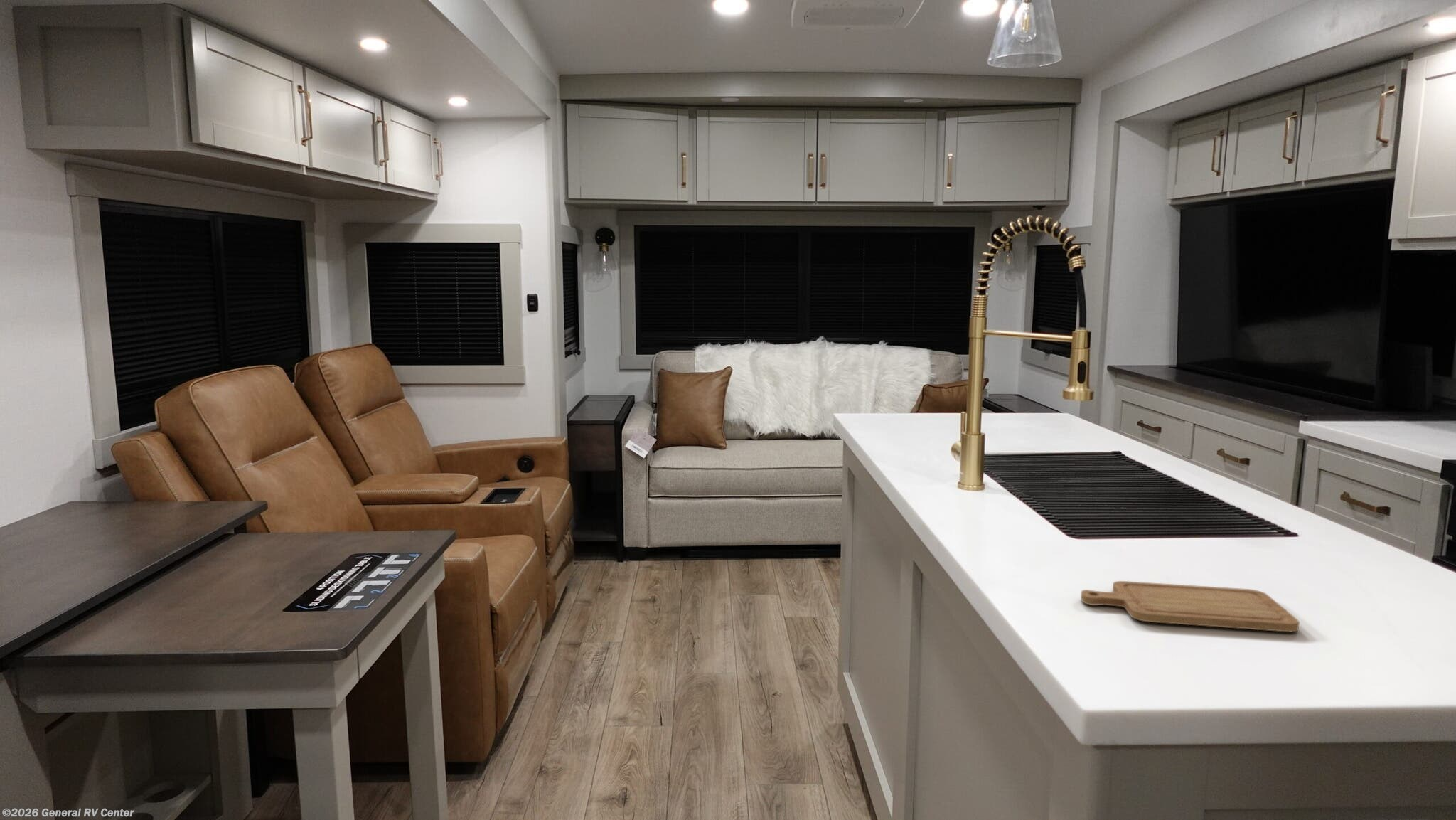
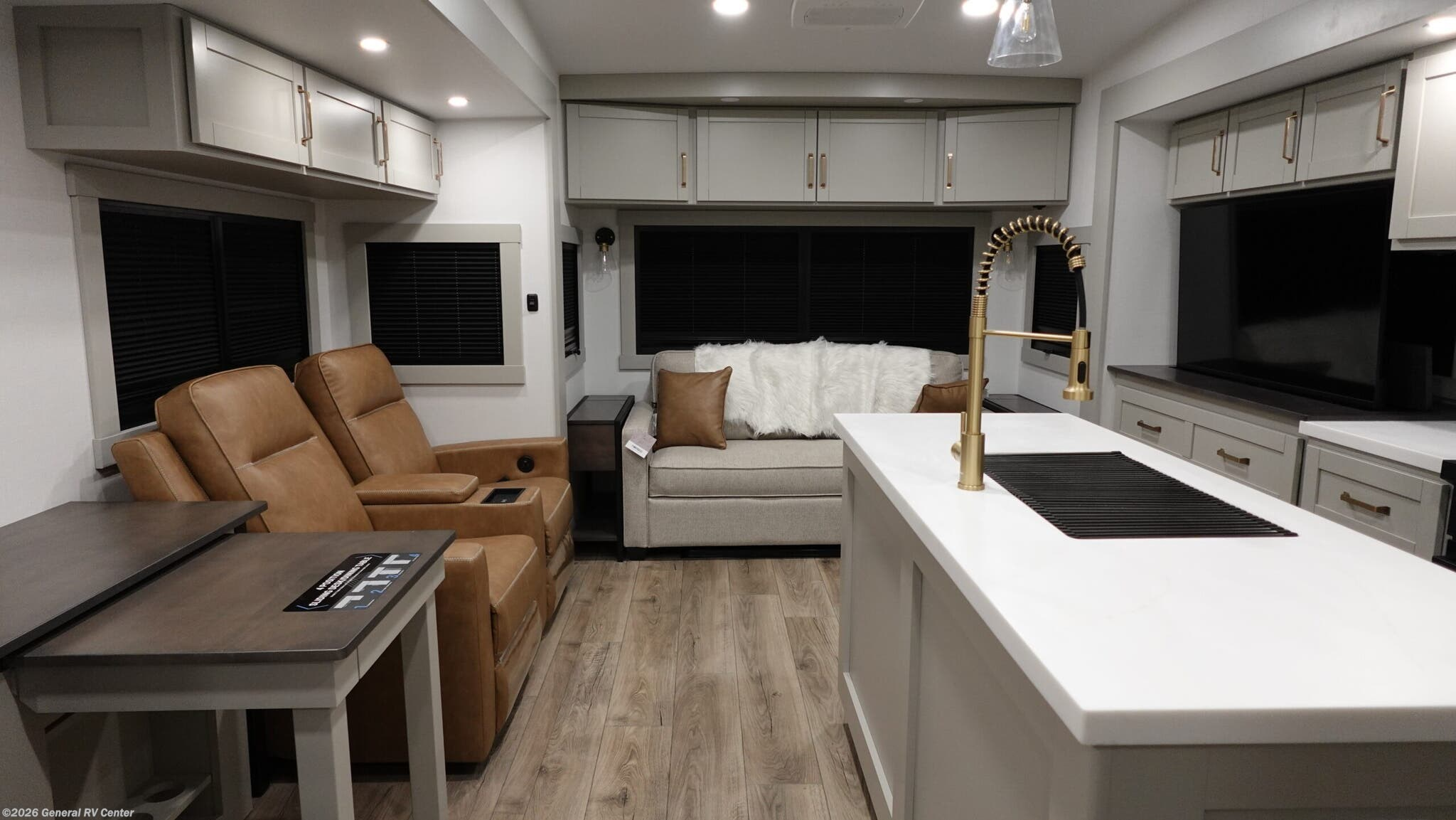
- chopping board [1080,580,1300,633]
